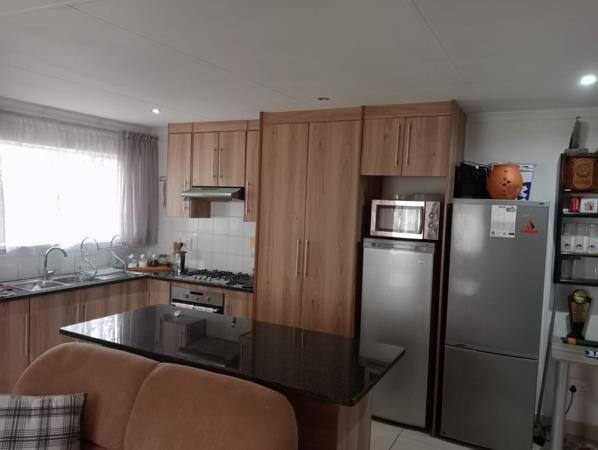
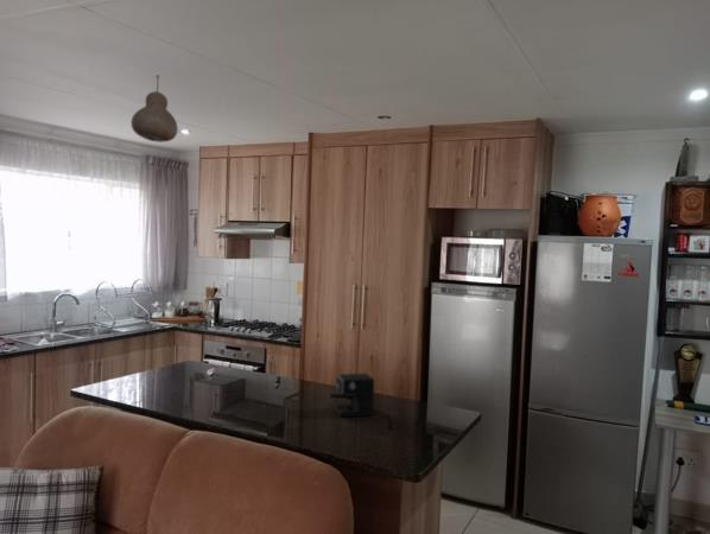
+ pendant light [129,74,179,144]
+ coffee maker [328,373,395,430]
